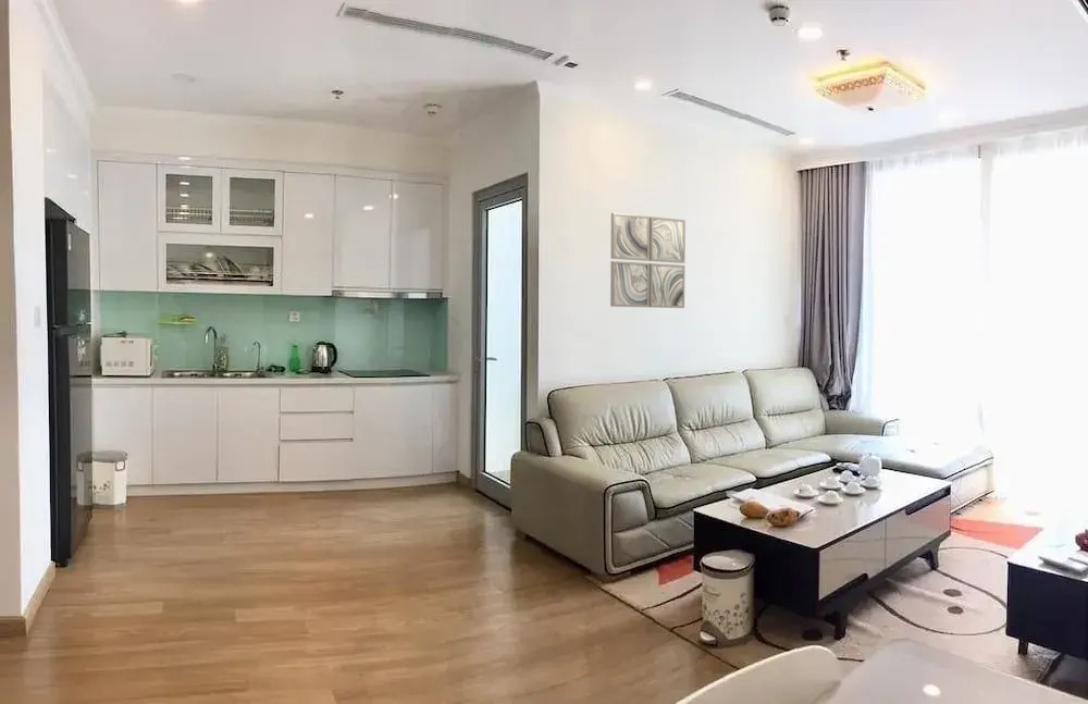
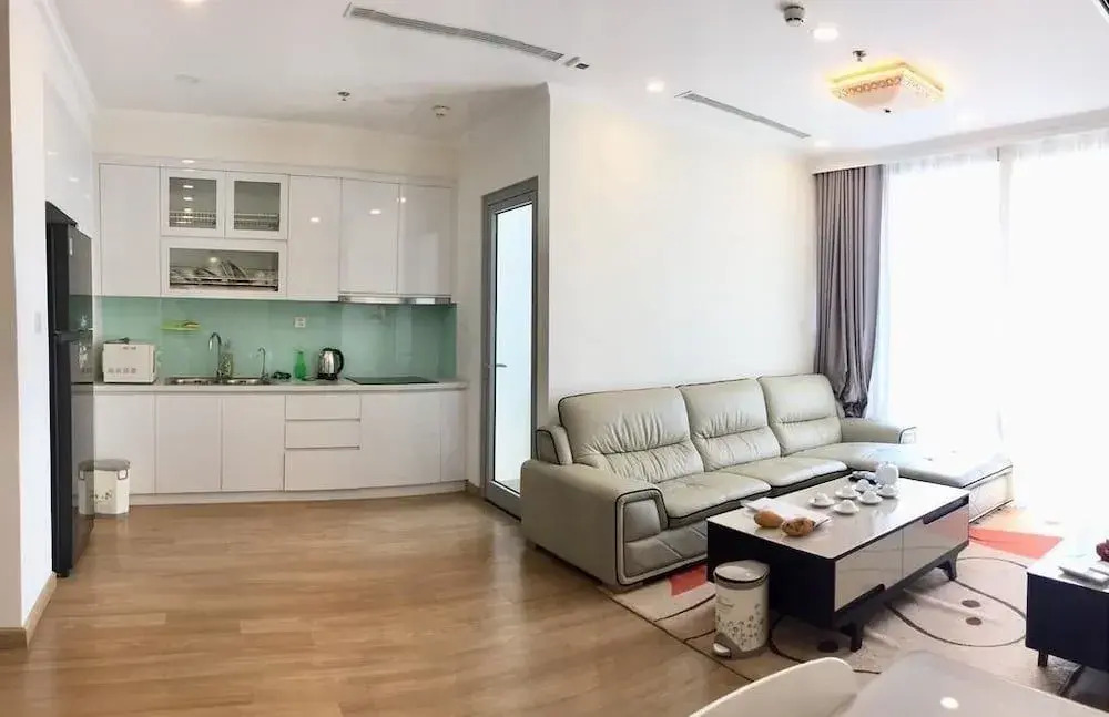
- wall art [609,212,687,309]
